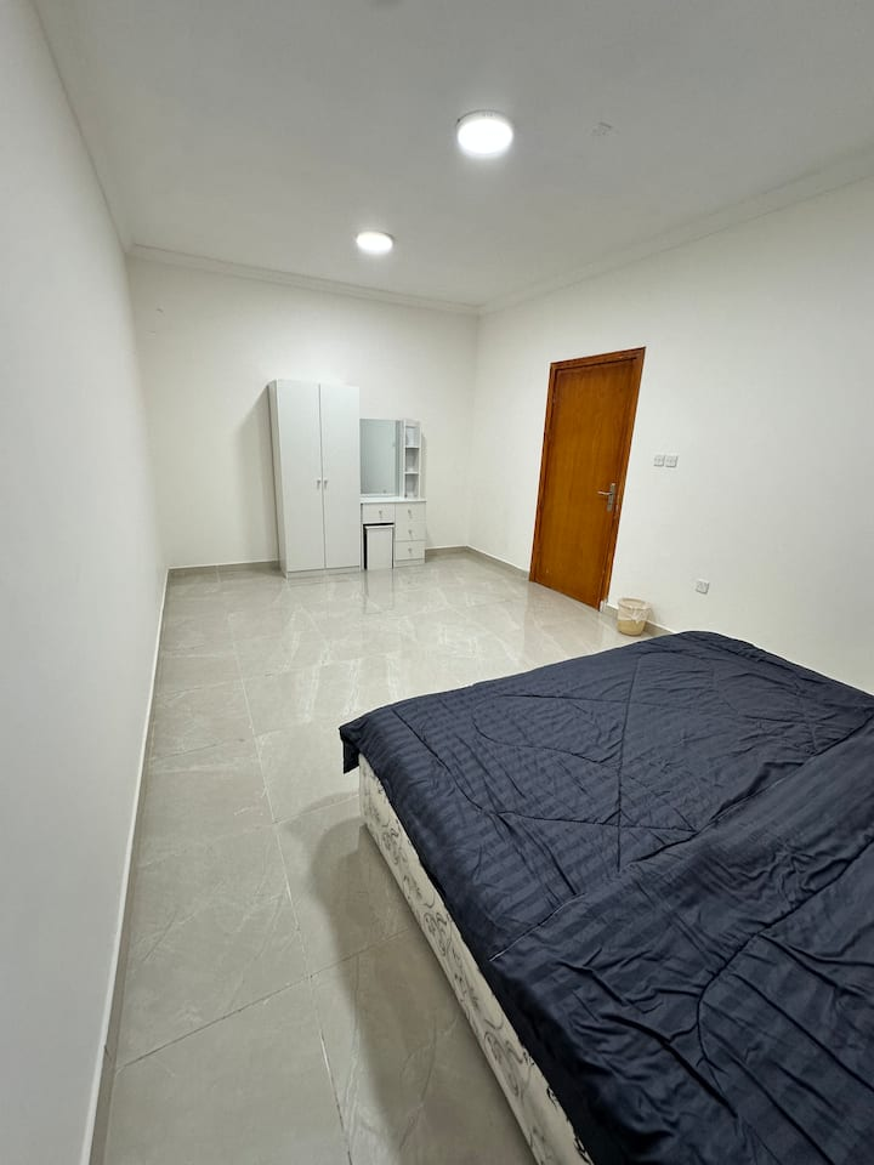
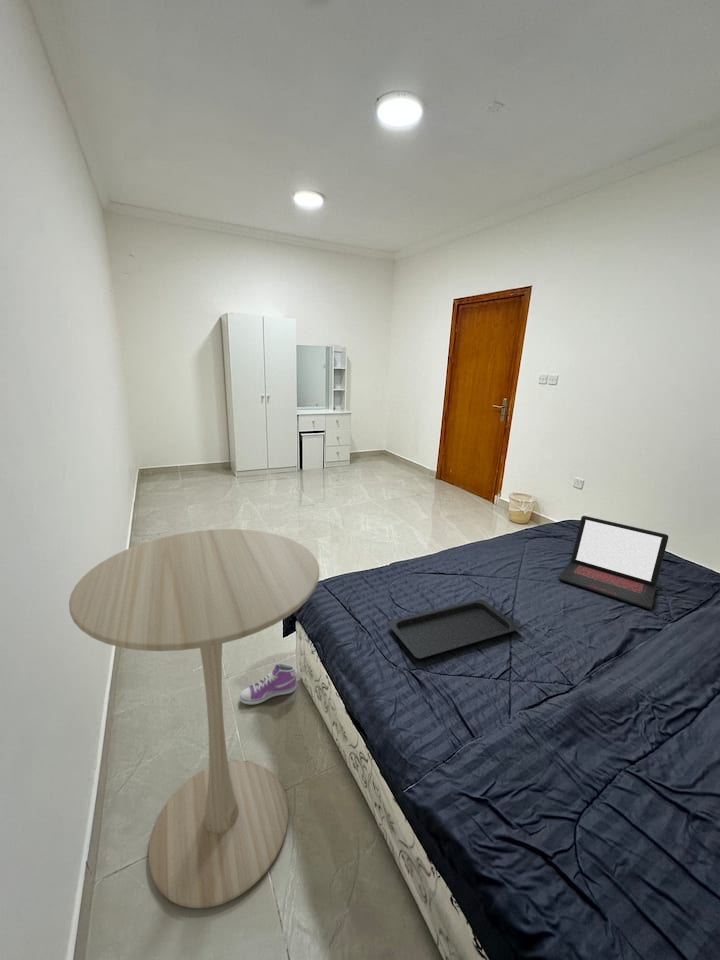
+ sneaker [239,662,297,705]
+ laptop [557,515,669,610]
+ serving tray [387,598,521,659]
+ pedestal table [68,528,320,910]
